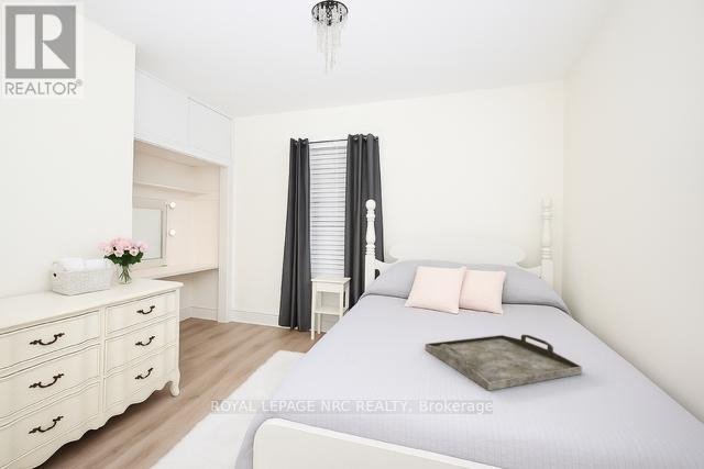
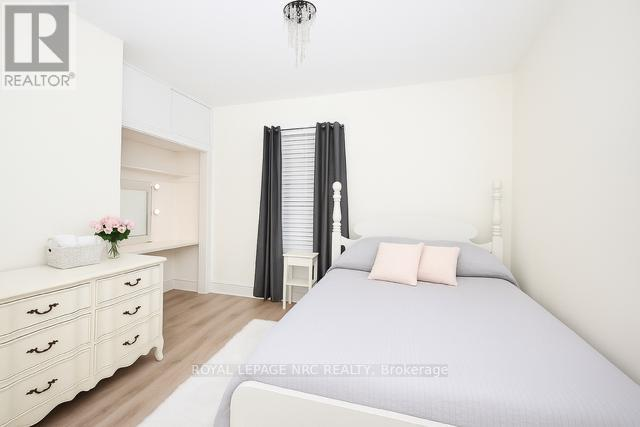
- serving tray [425,334,583,392]
